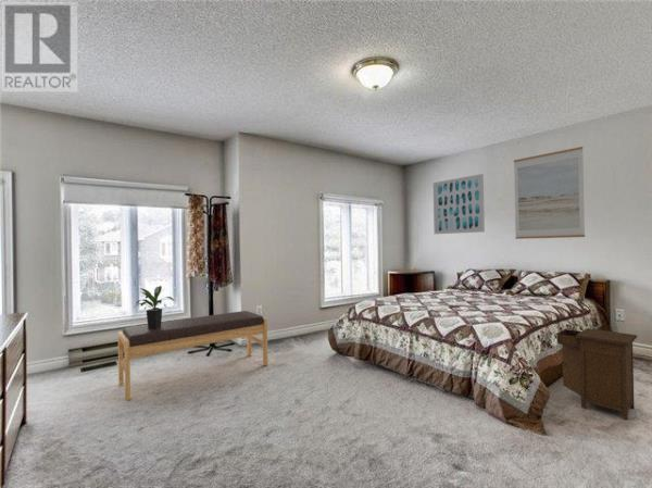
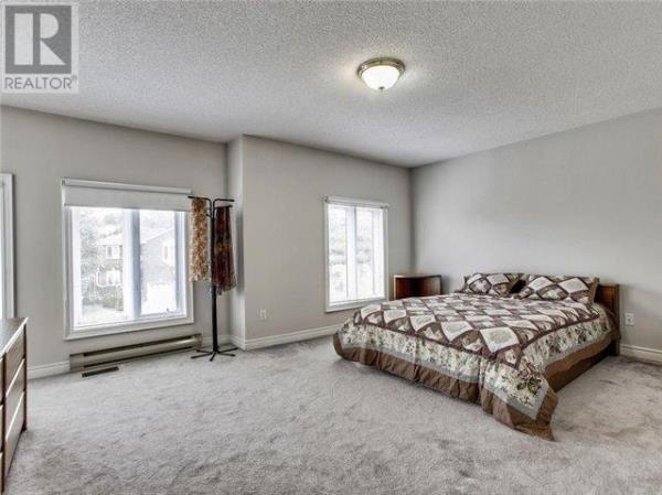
- wall art [432,173,486,235]
- nightstand [556,327,638,421]
- bench [117,310,268,401]
- wall art [513,146,586,240]
- potted plant [131,285,175,328]
